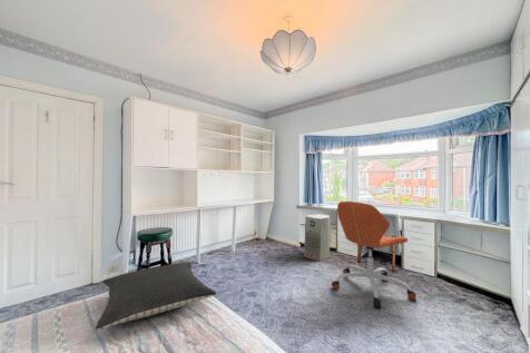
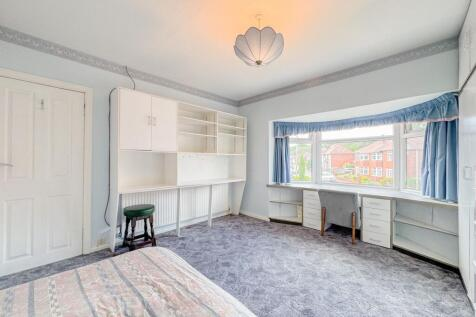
- air purifier [303,214,331,262]
- office chair [331,200,418,310]
- pillow [95,262,217,332]
